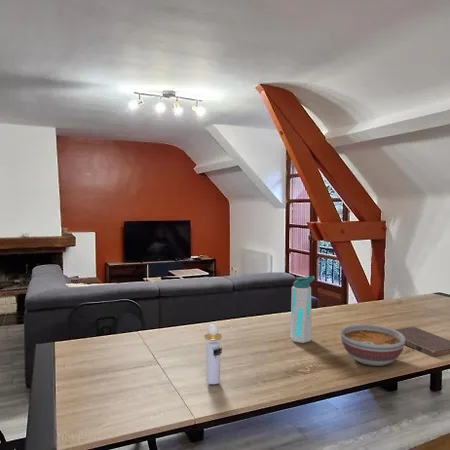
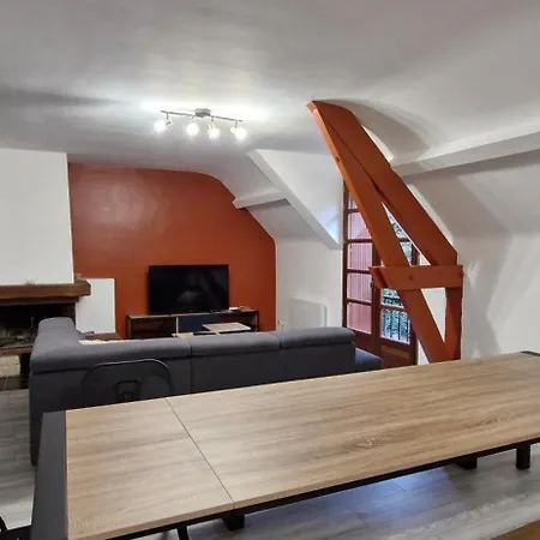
- bowl [340,324,406,367]
- book [394,326,450,358]
- perfume bottle [203,323,223,385]
- water bottle [289,275,316,344]
